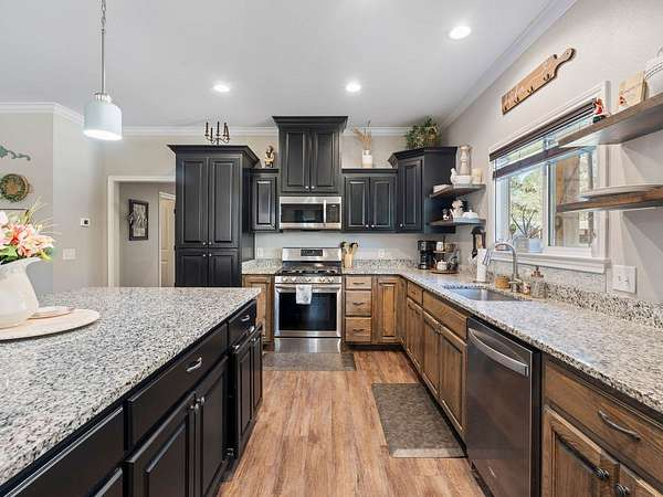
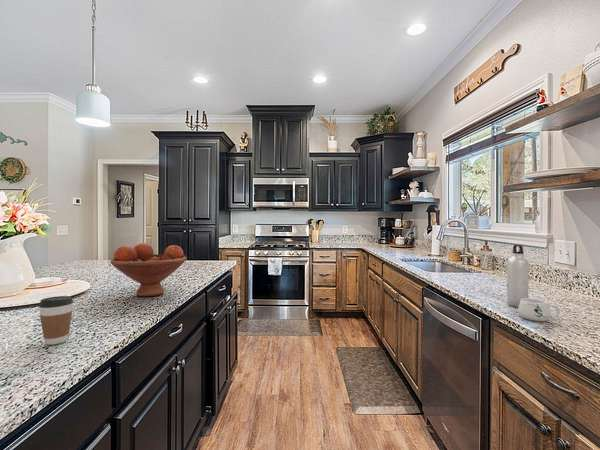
+ water bottle [506,243,530,308]
+ coffee cup [38,295,74,346]
+ fruit bowl [109,242,188,298]
+ mug [517,297,561,322]
